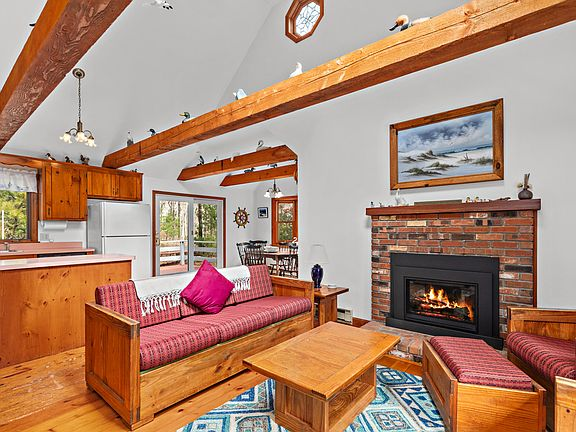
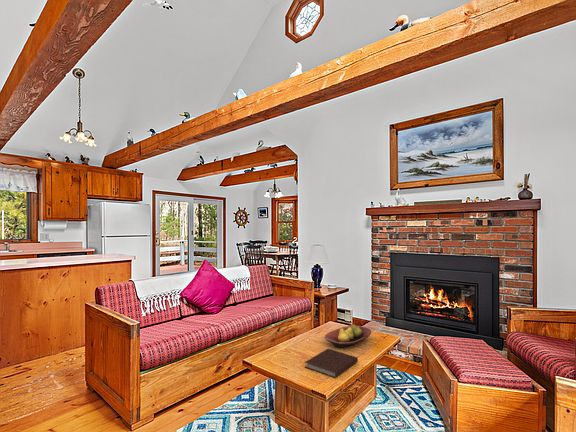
+ fruit bowl [324,324,372,349]
+ notebook [304,348,359,379]
